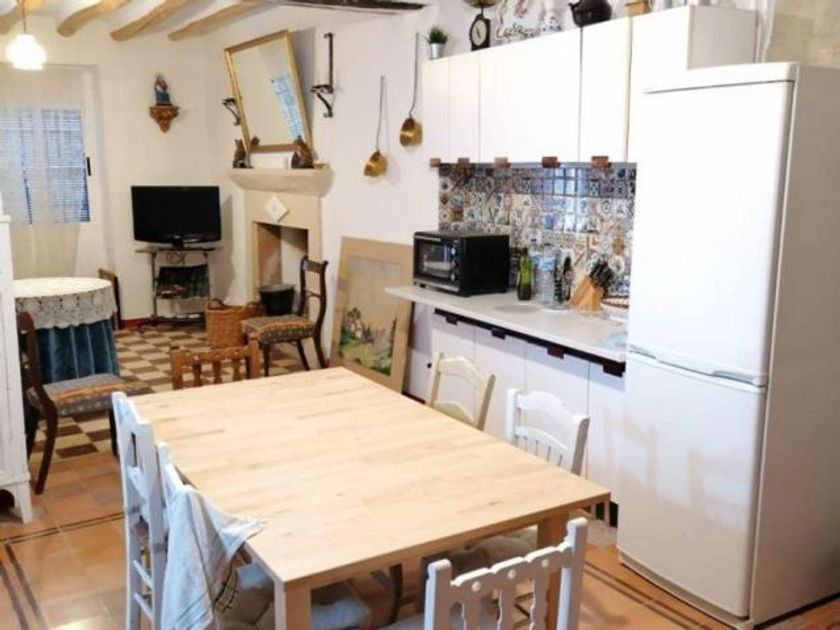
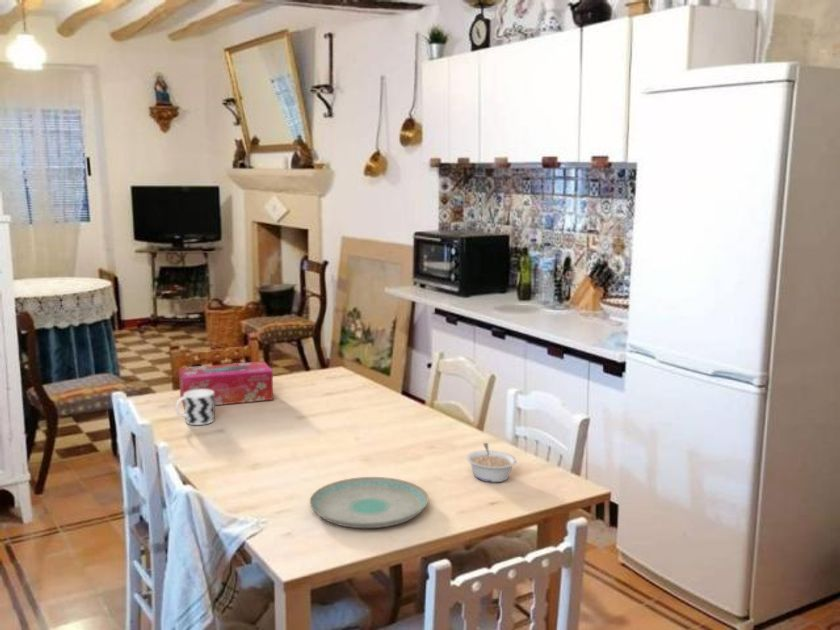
+ tissue box [178,360,274,409]
+ cup [174,389,216,426]
+ legume [465,442,517,483]
+ plate [309,476,429,529]
